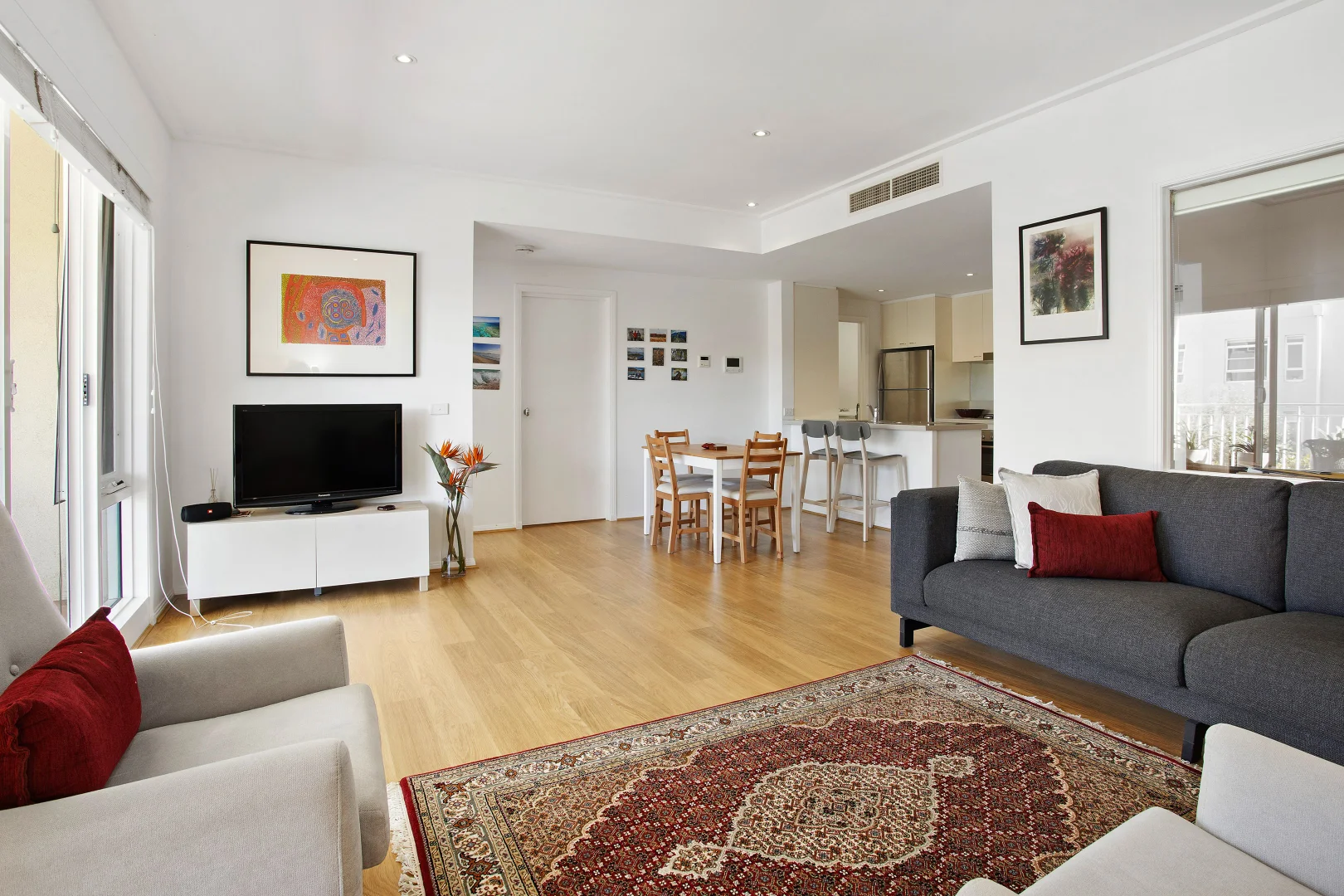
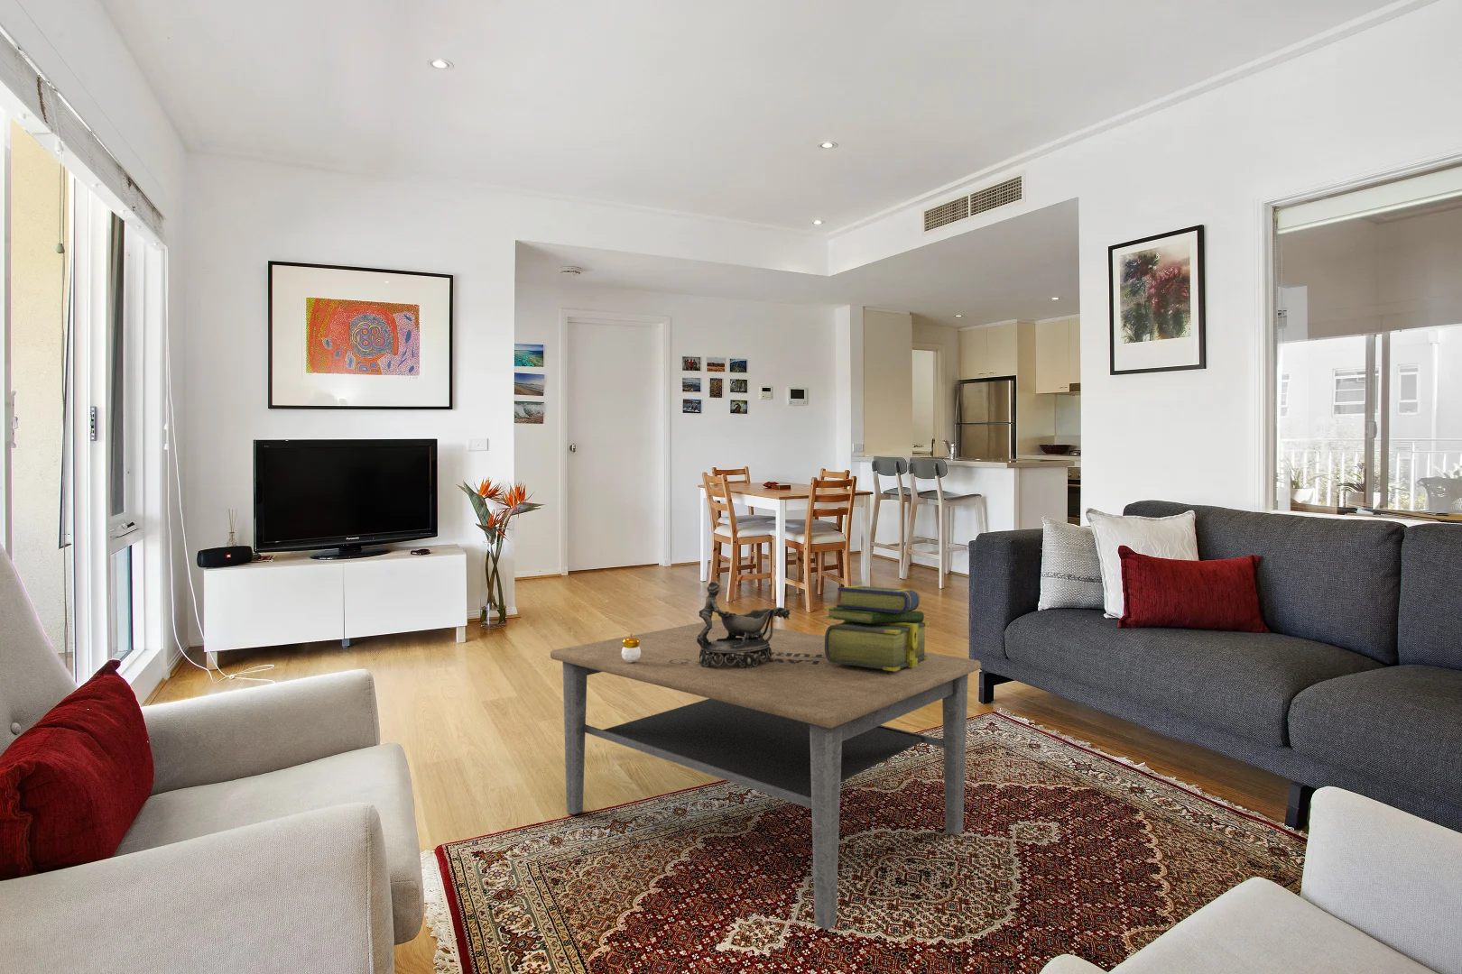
+ stack of books [823,585,930,671]
+ decorative bowl [696,580,791,669]
+ coffee table [549,619,982,931]
+ candle [622,633,641,663]
